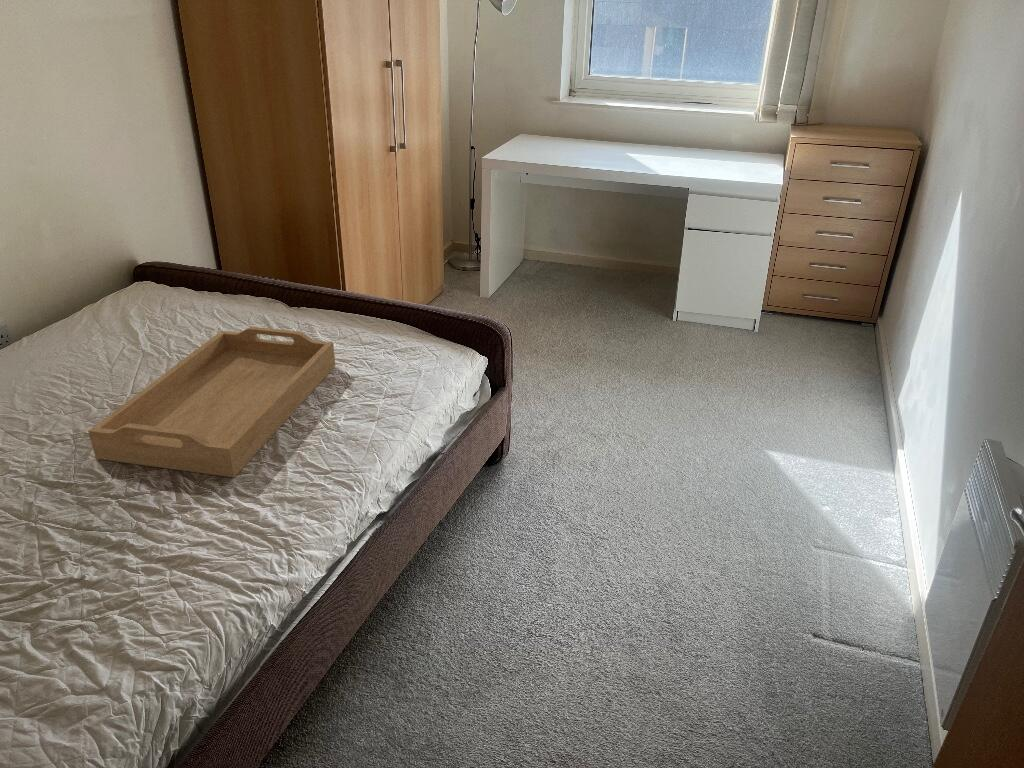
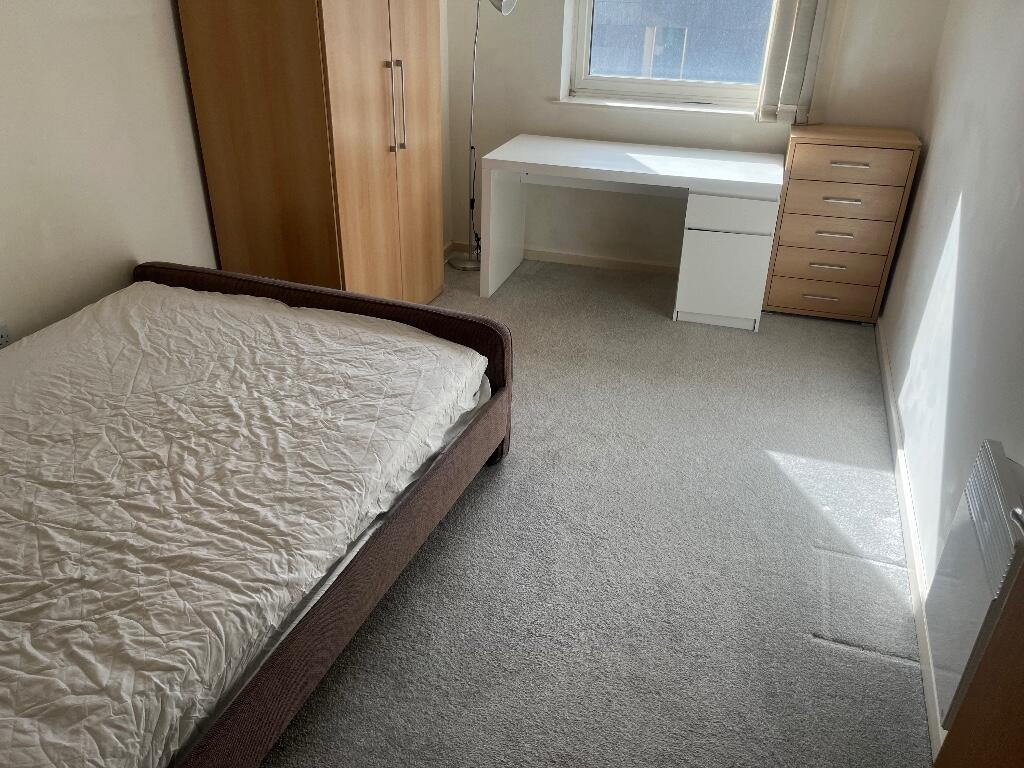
- serving tray [87,326,336,478]
